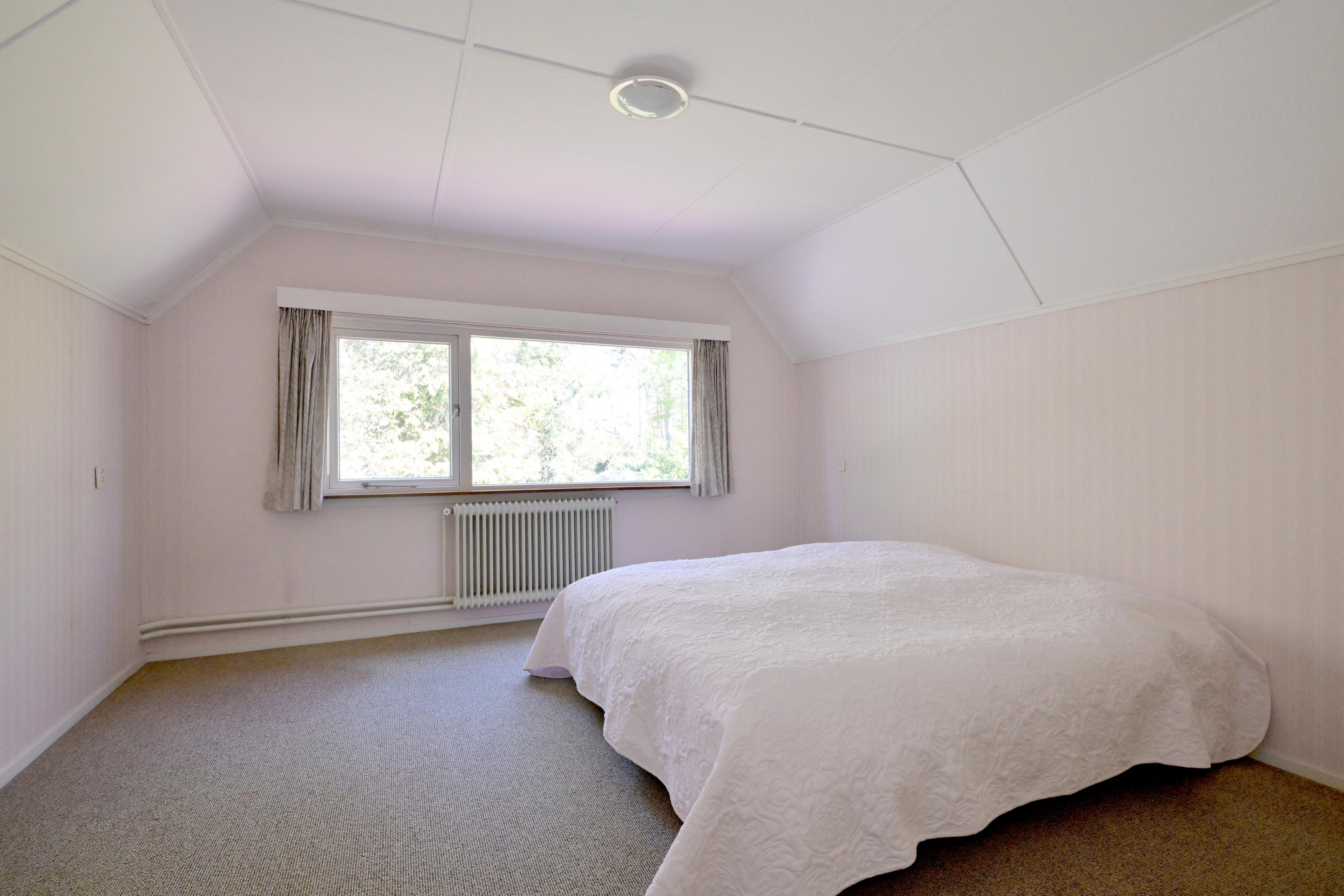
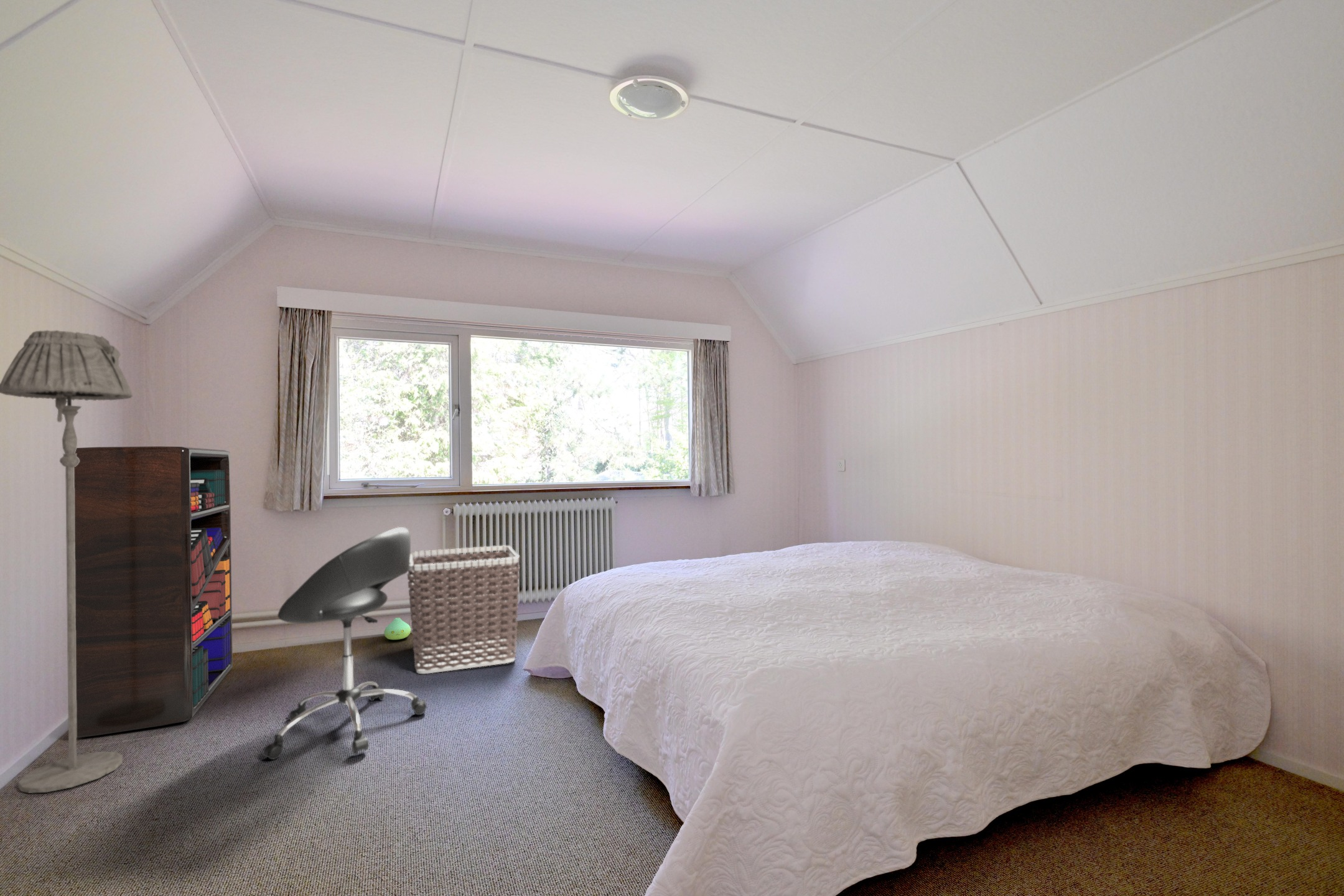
+ bookshelf [74,446,233,739]
+ clothes hamper [407,544,520,674]
+ chair [262,526,427,760]
+ floor lamp [0,330,133,794]
+ plush toy [383,617,411,640]
